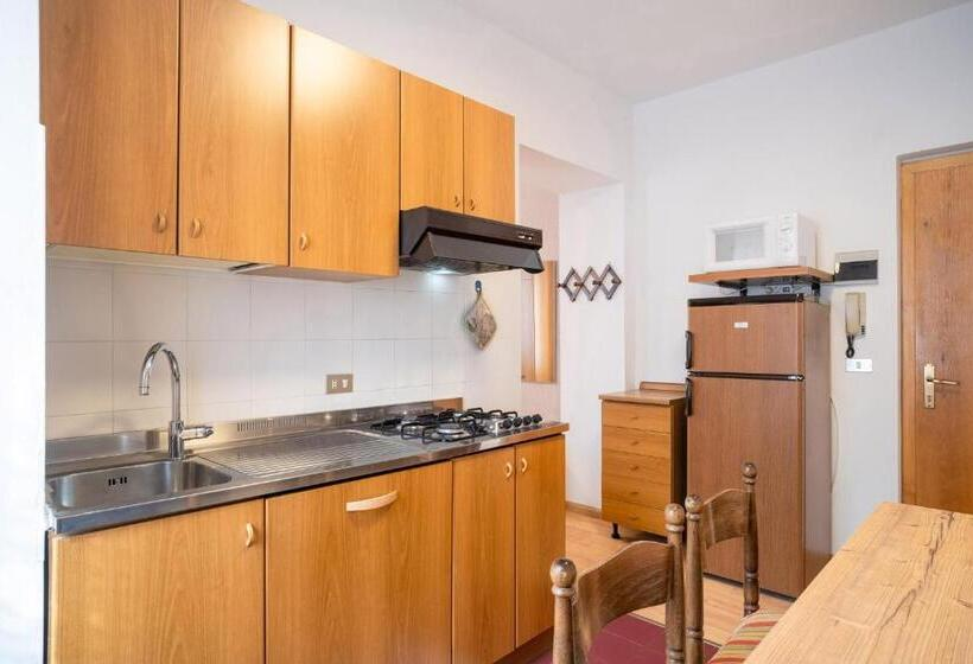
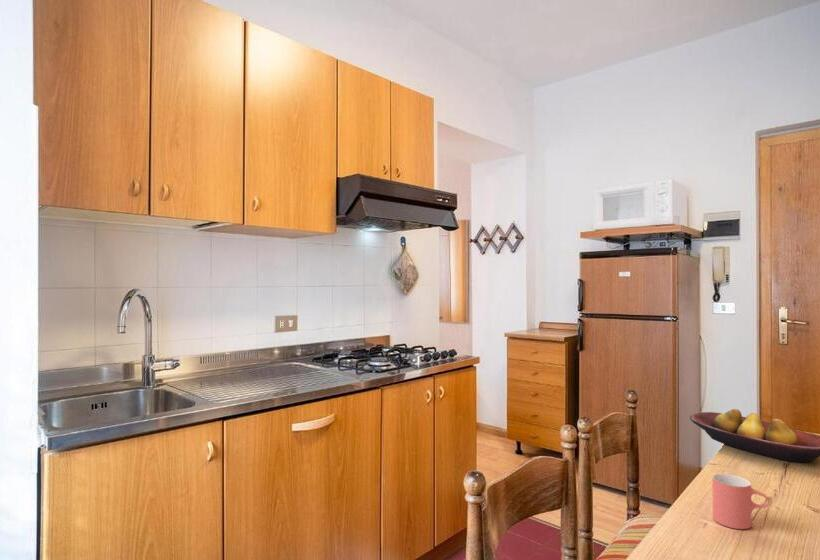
+ fruit bowl [689,408,820,463]
+ cup [711,473,771,530]
